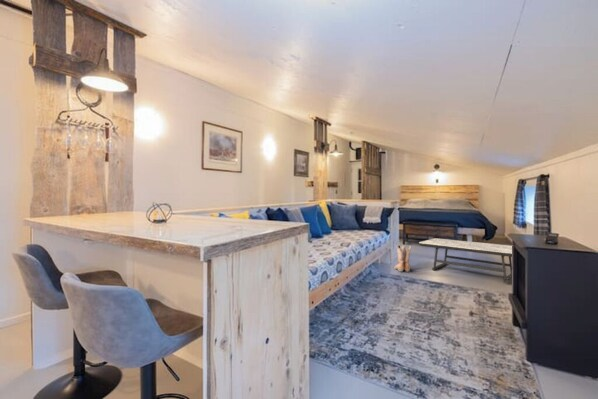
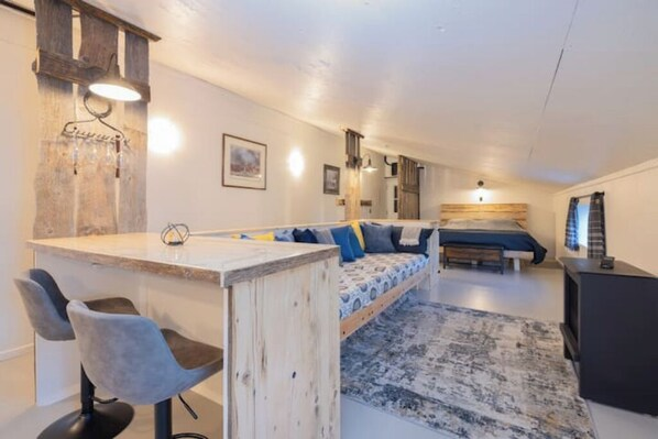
- boots [394,245,412,273]
- coffee table [418,237,513,284]
